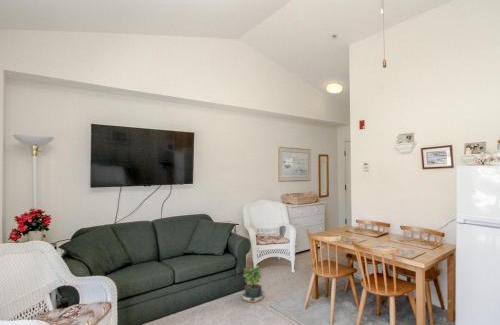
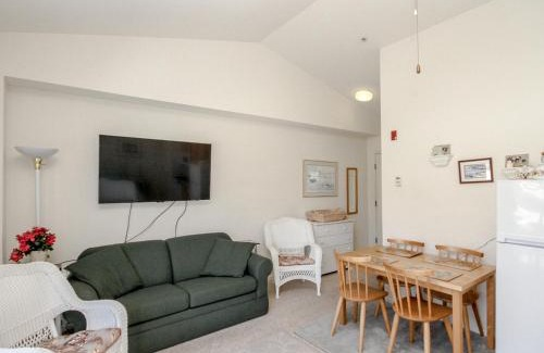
- potted plant [240,265,265,306]
